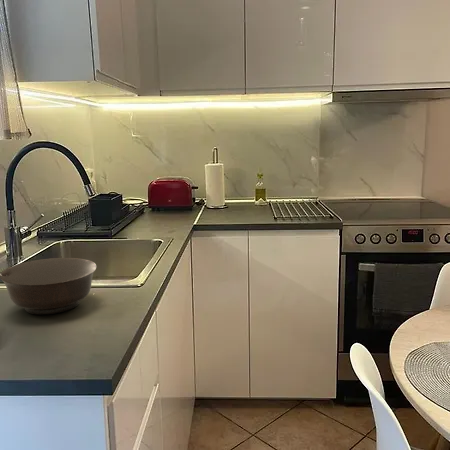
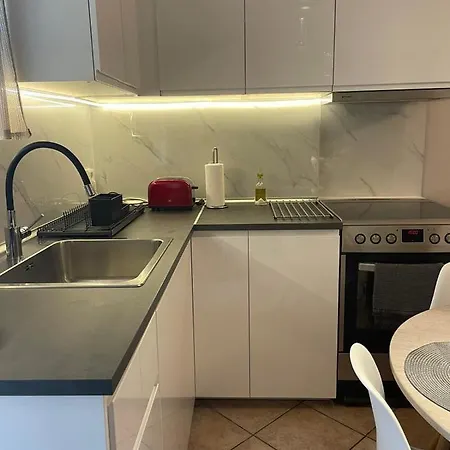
- bowl [0,257,97,316]
